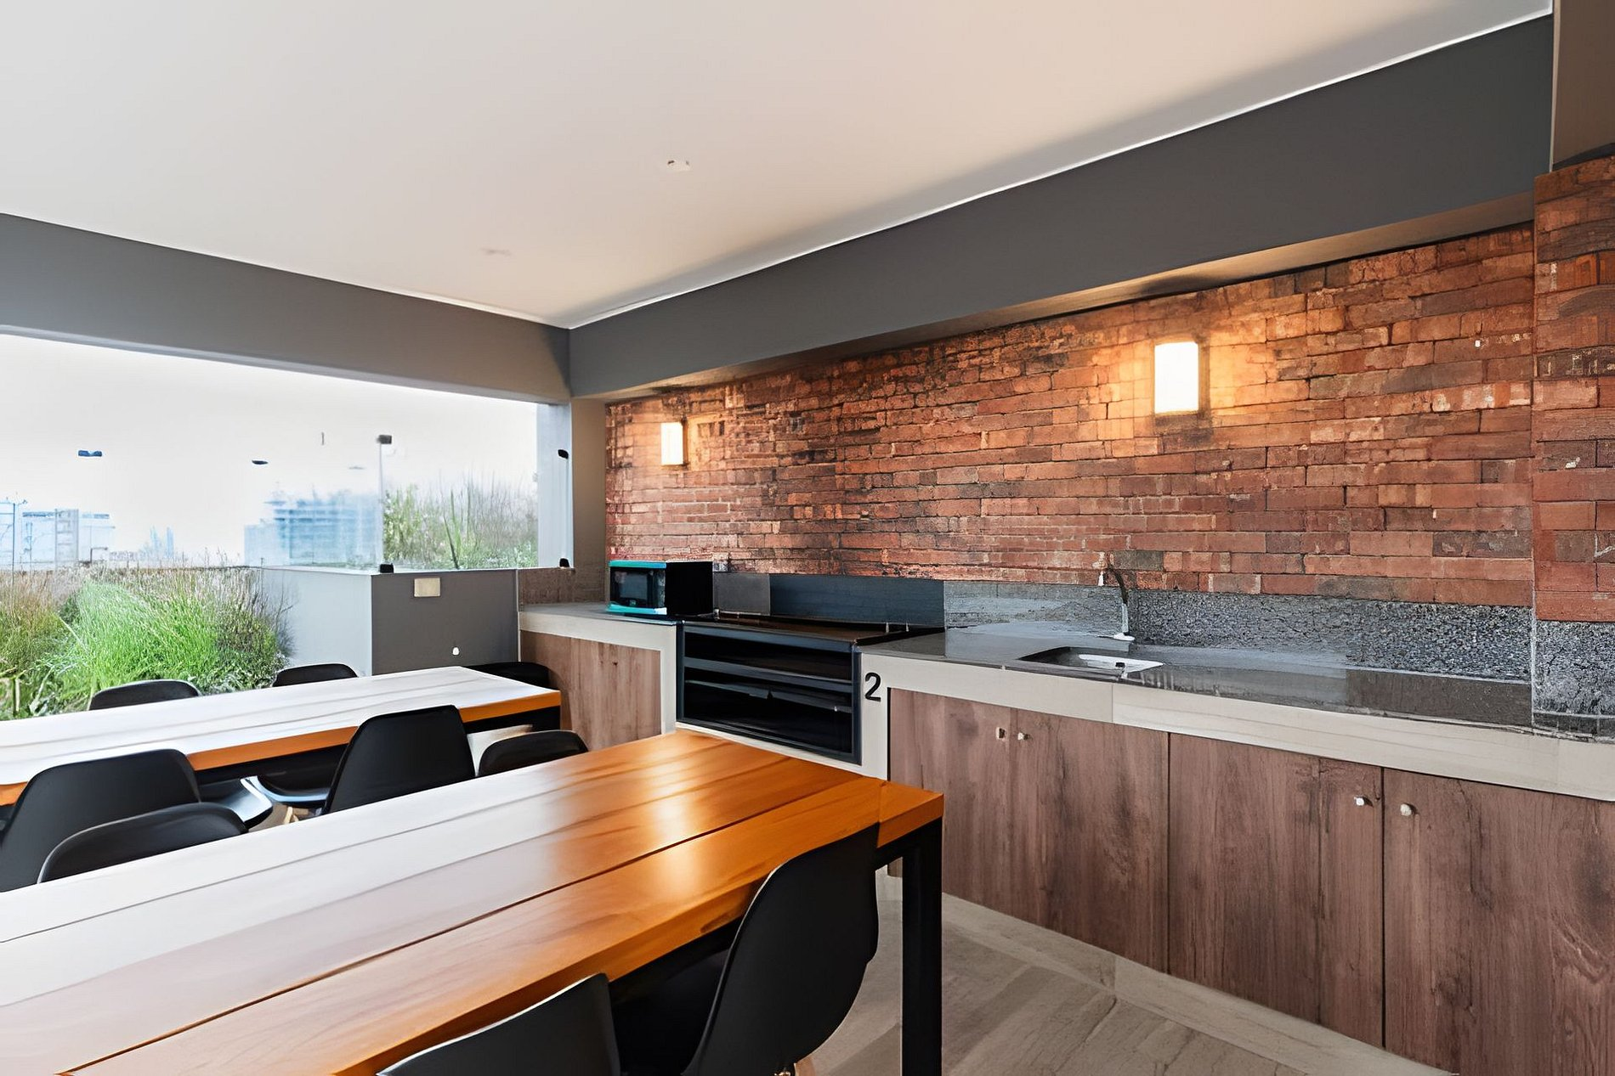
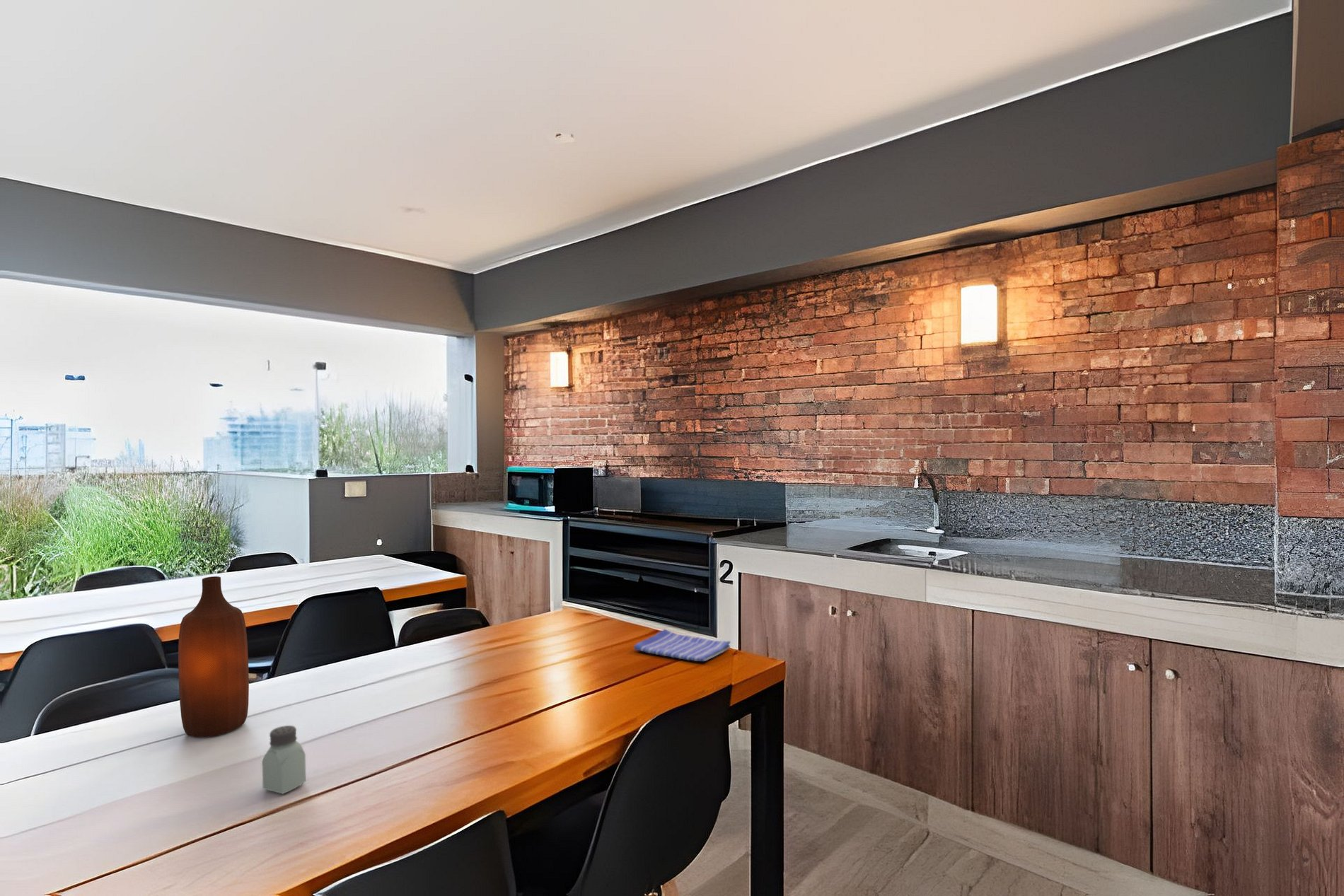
+ bottle [178,576,250,738]
+ saltshaker [261,725,307,795]
+ dish towel [633,629,731,662]
